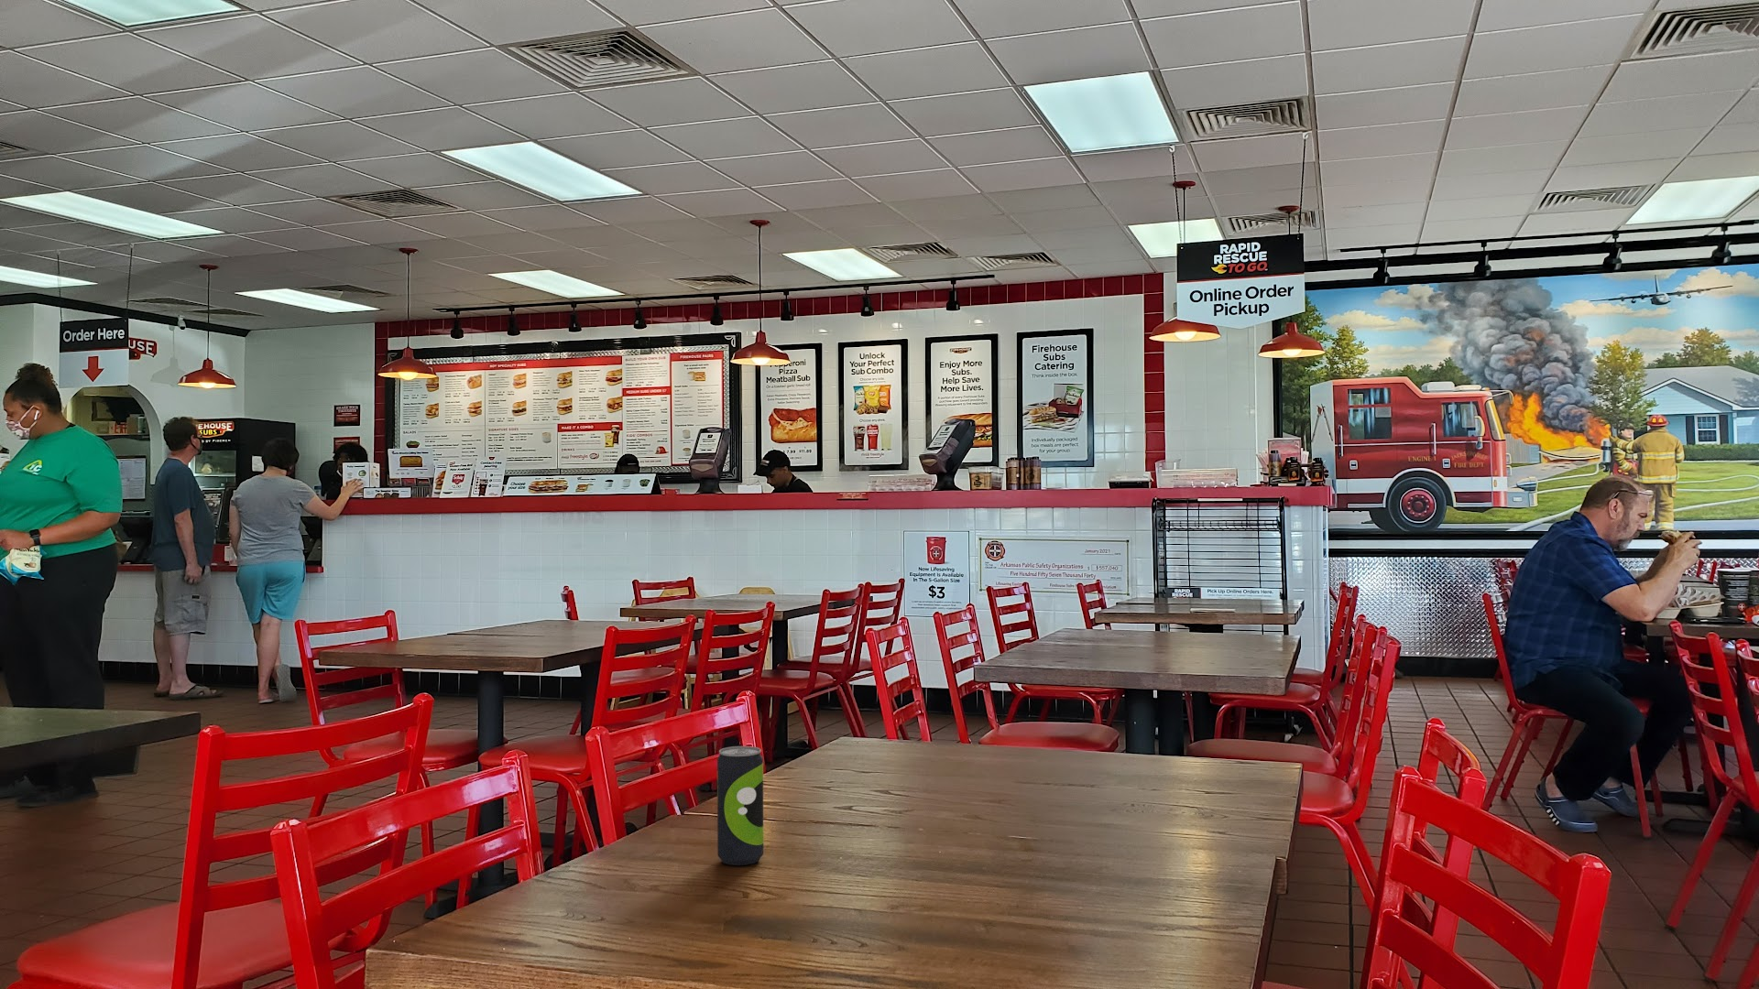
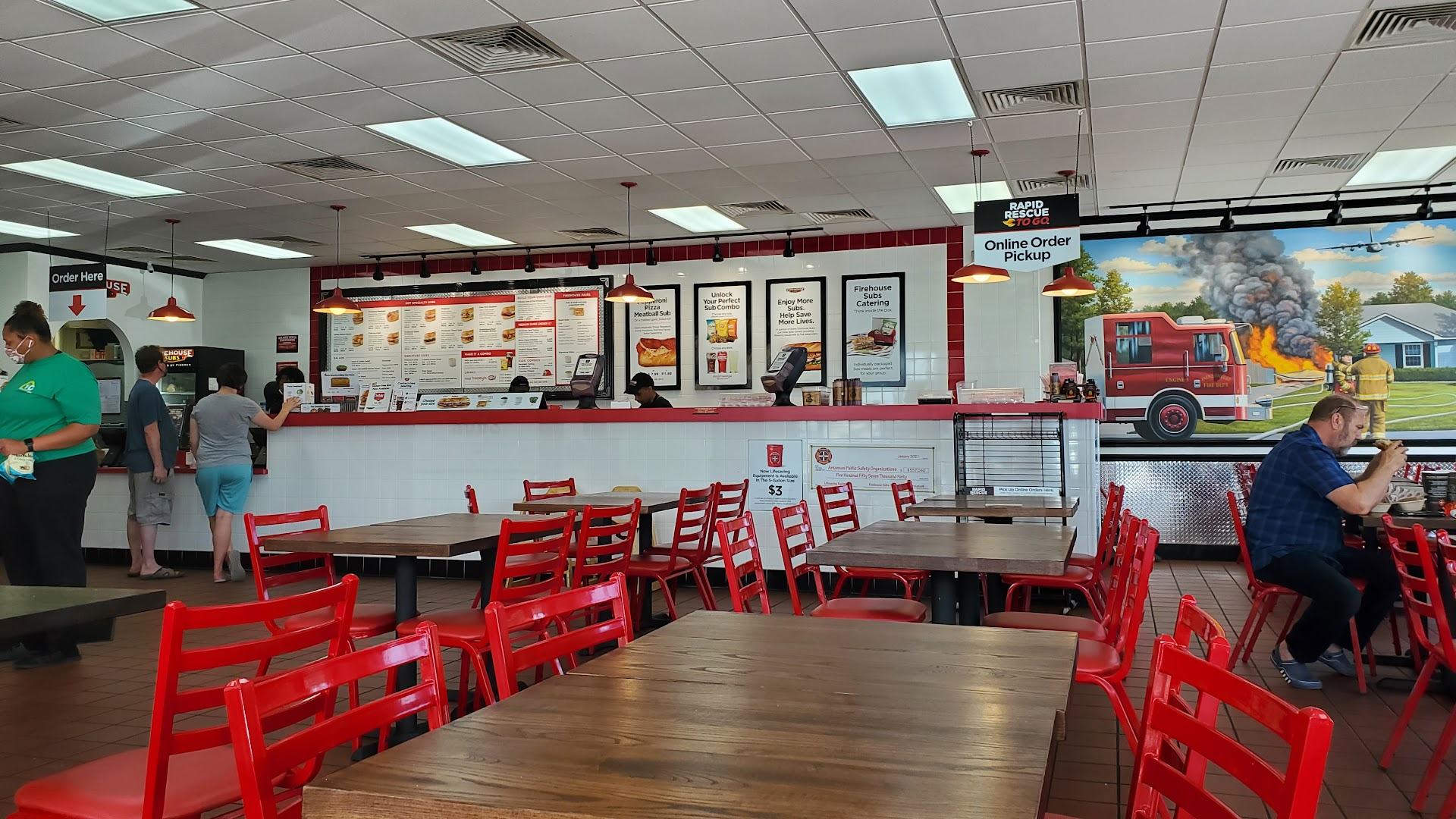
- beverage can [716,745,764,866]
